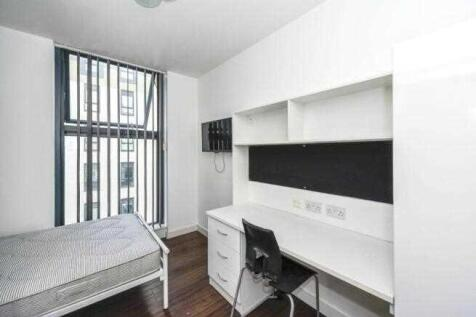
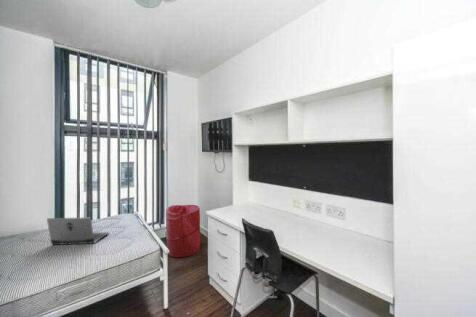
+ laundry hamper [165,204,201,258]
+ laptop computer [46,216,110,246]
